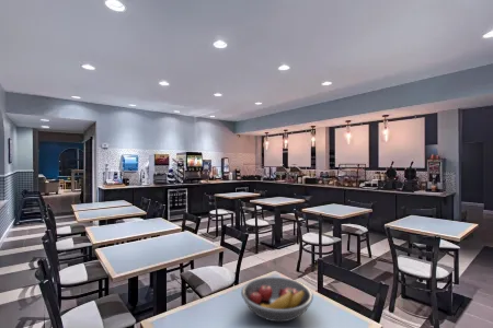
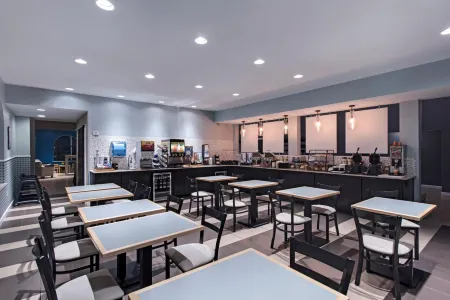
- fruit bowl [240,276,314,323]
